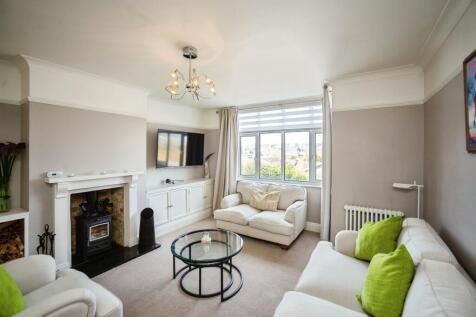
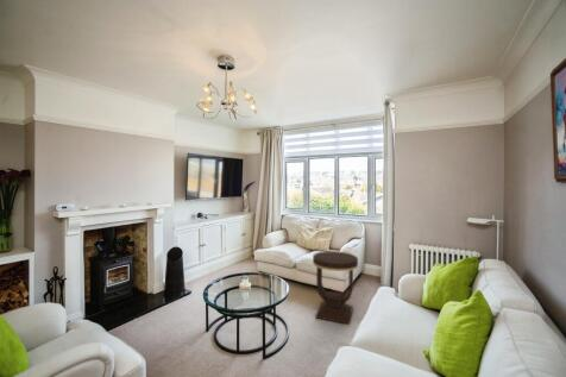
+ side table [312,250,359,326]
